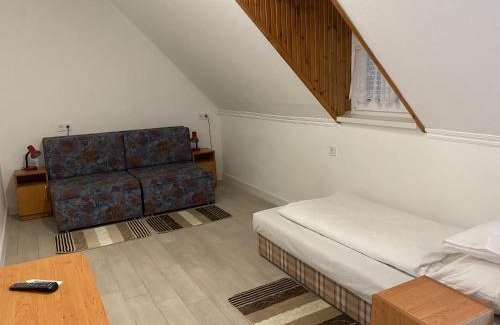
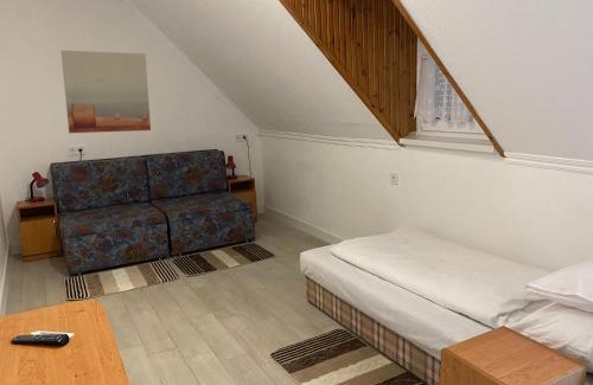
+ wall art [60,50,152,134]
